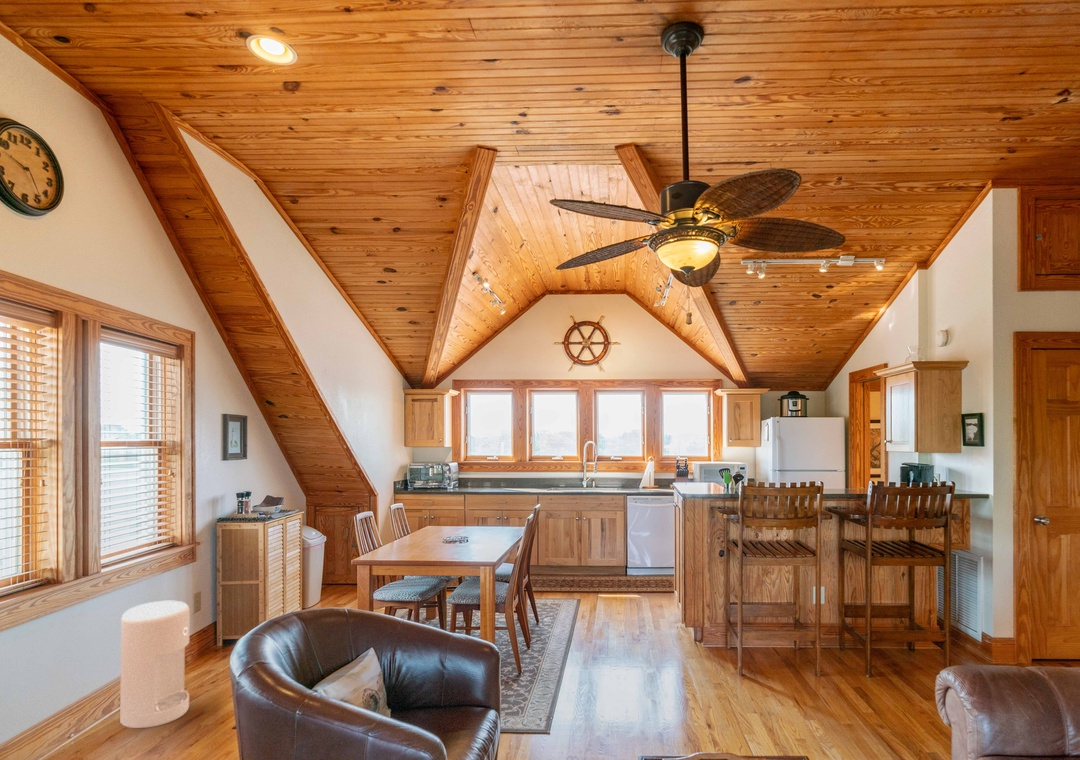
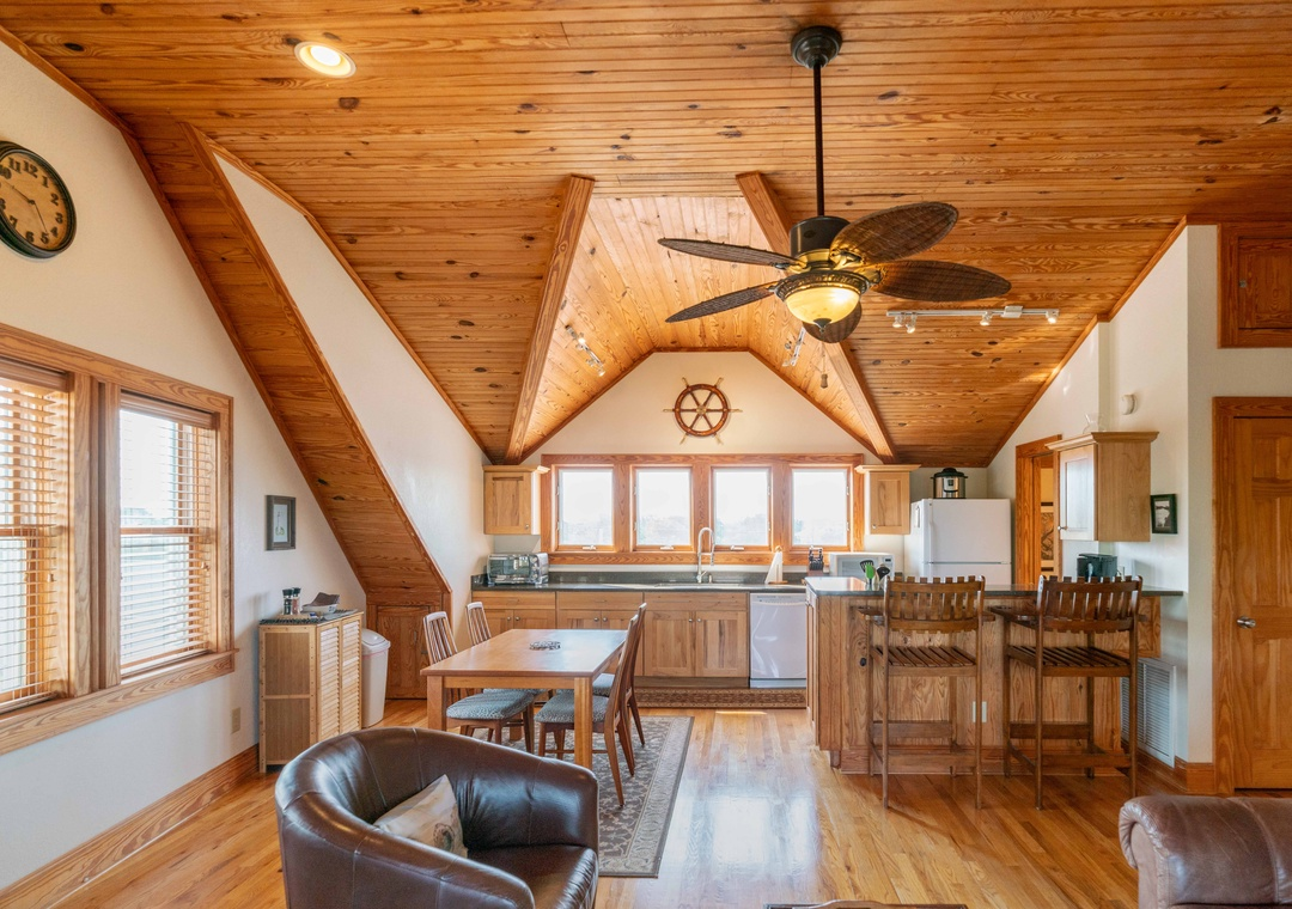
- air purifier [119,600,191,729]
